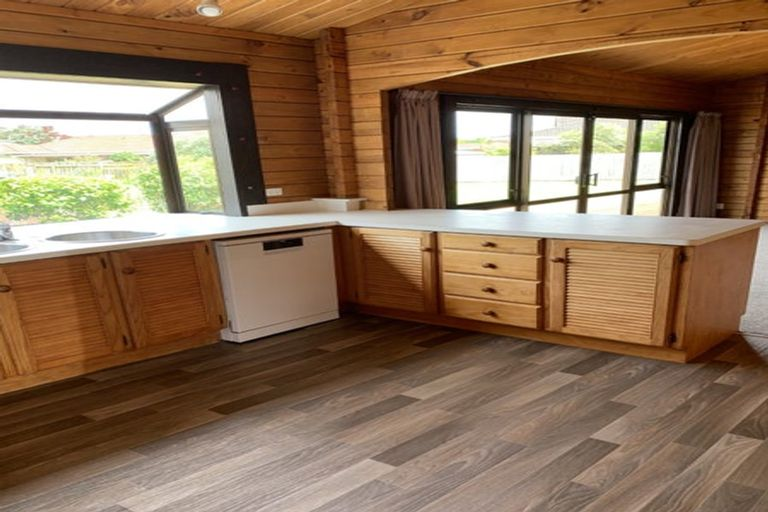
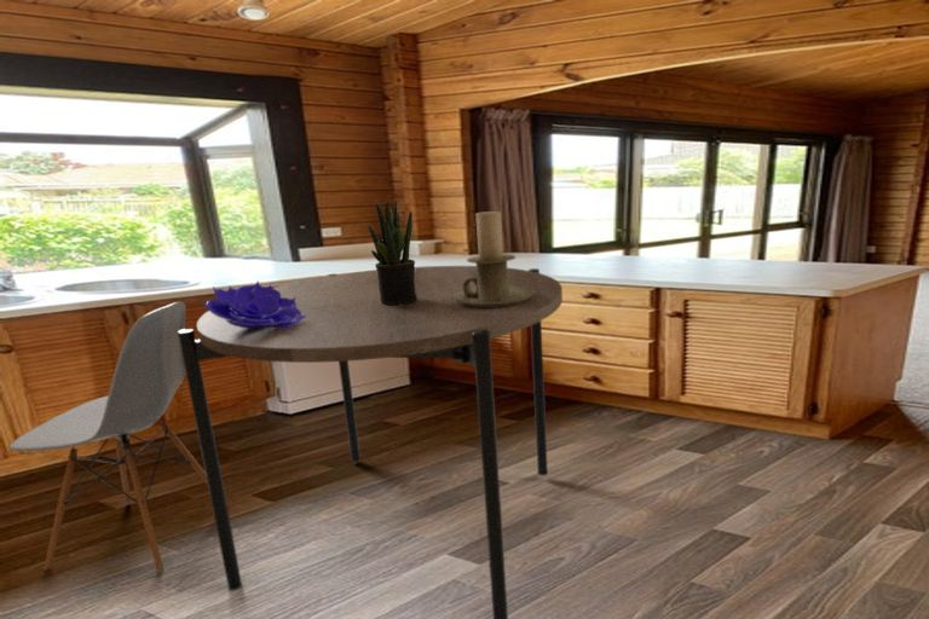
+ potted plant [367,199,417,306]
+ candle holder [452,210,535,307]
+ chair [7,301,208,574]
+ decorative bowl [201,279,306,329]
+ dining table [178,265,564,619]
